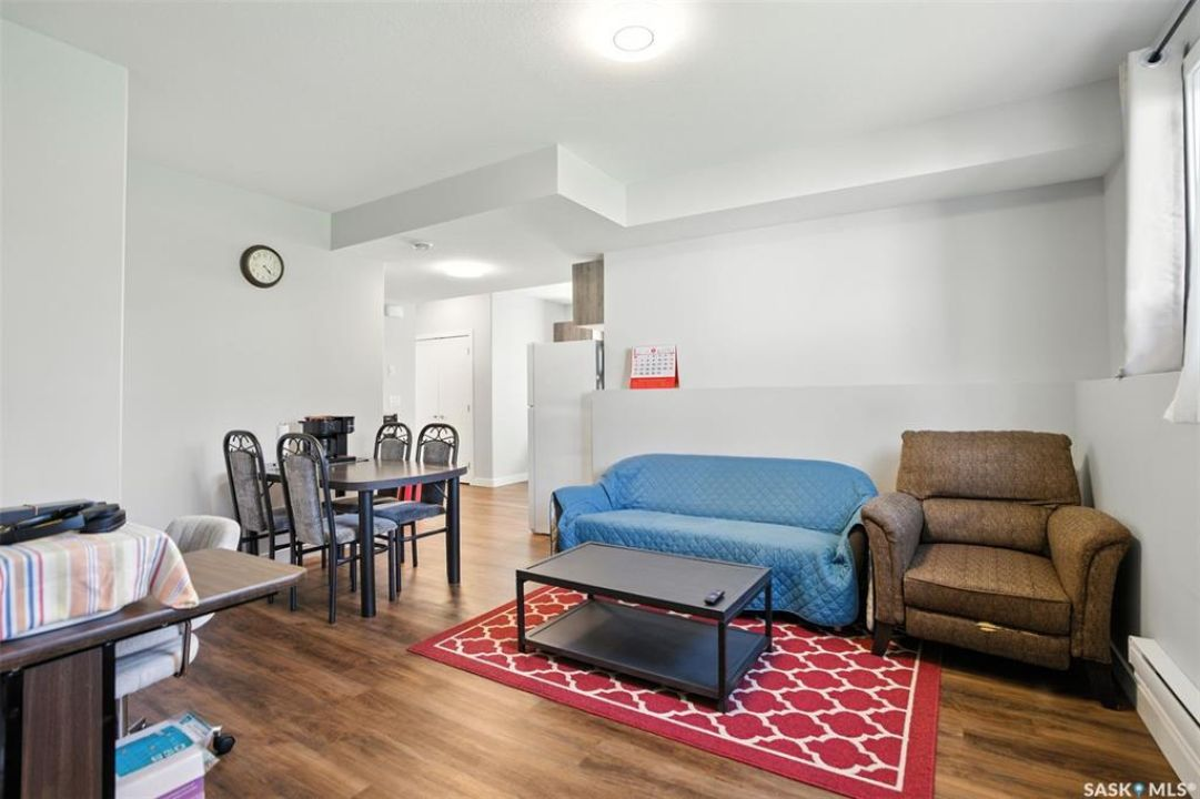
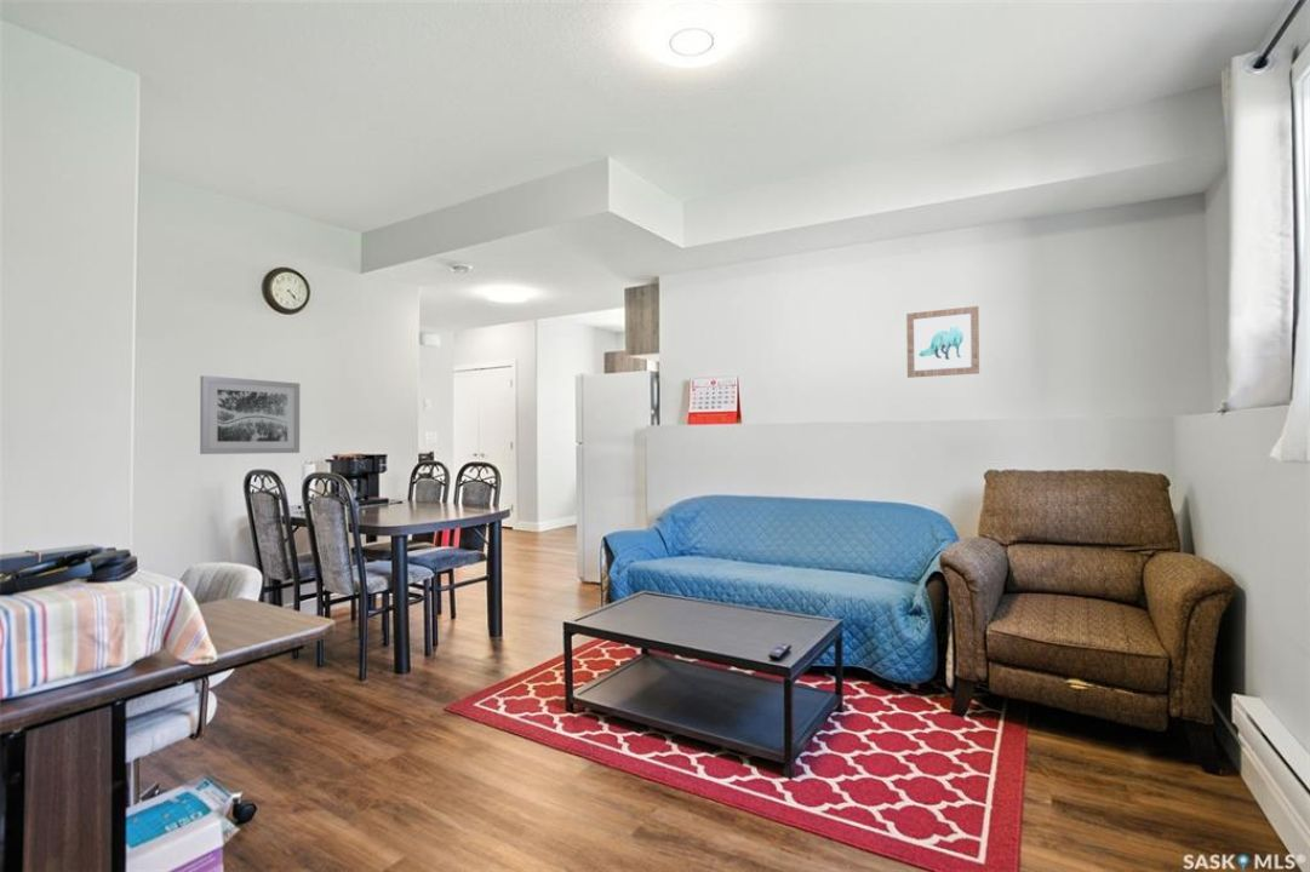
+ wall art [905,305,980,379]
+ wall art [199,374,301,455]
